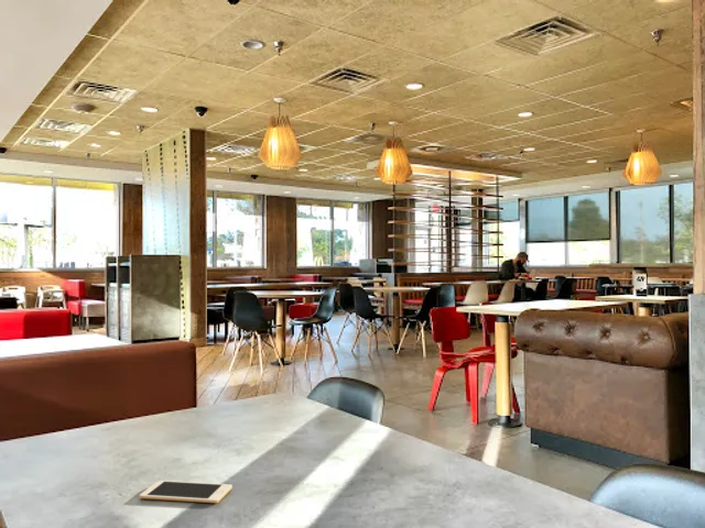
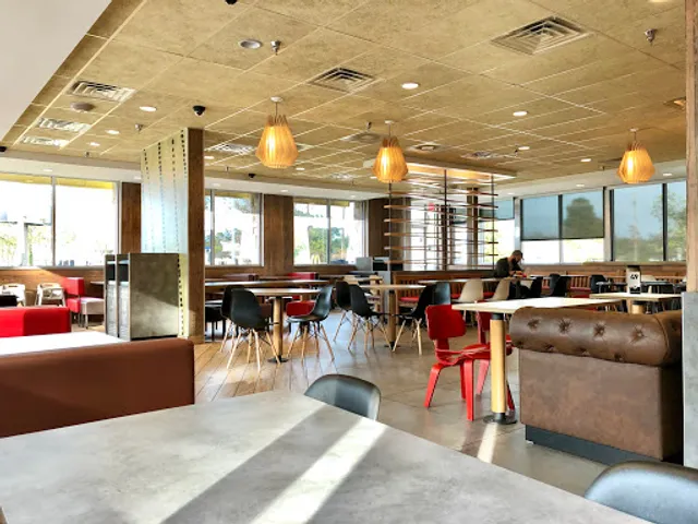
- cell phone [139,480,234,504]
